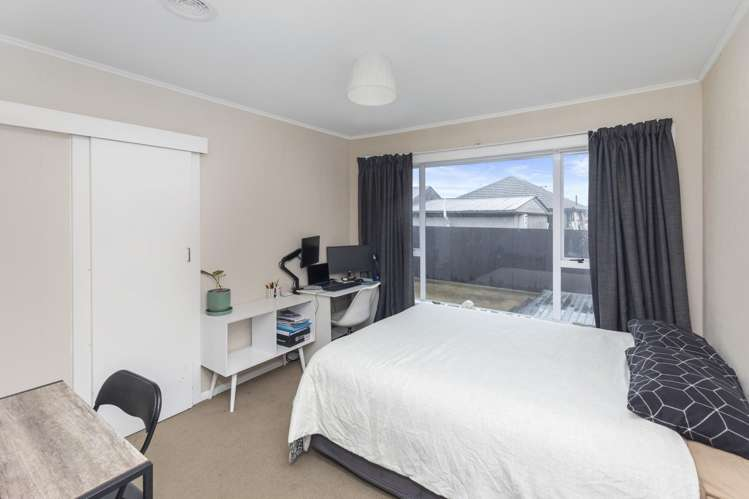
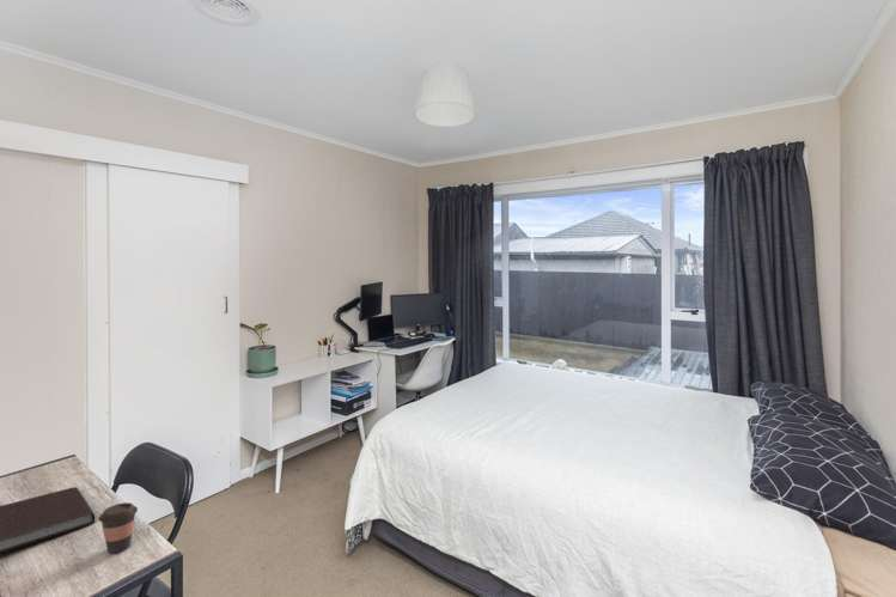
+ notebook [0,486,96,554]
+ coffee cup [98,501,139,554]
